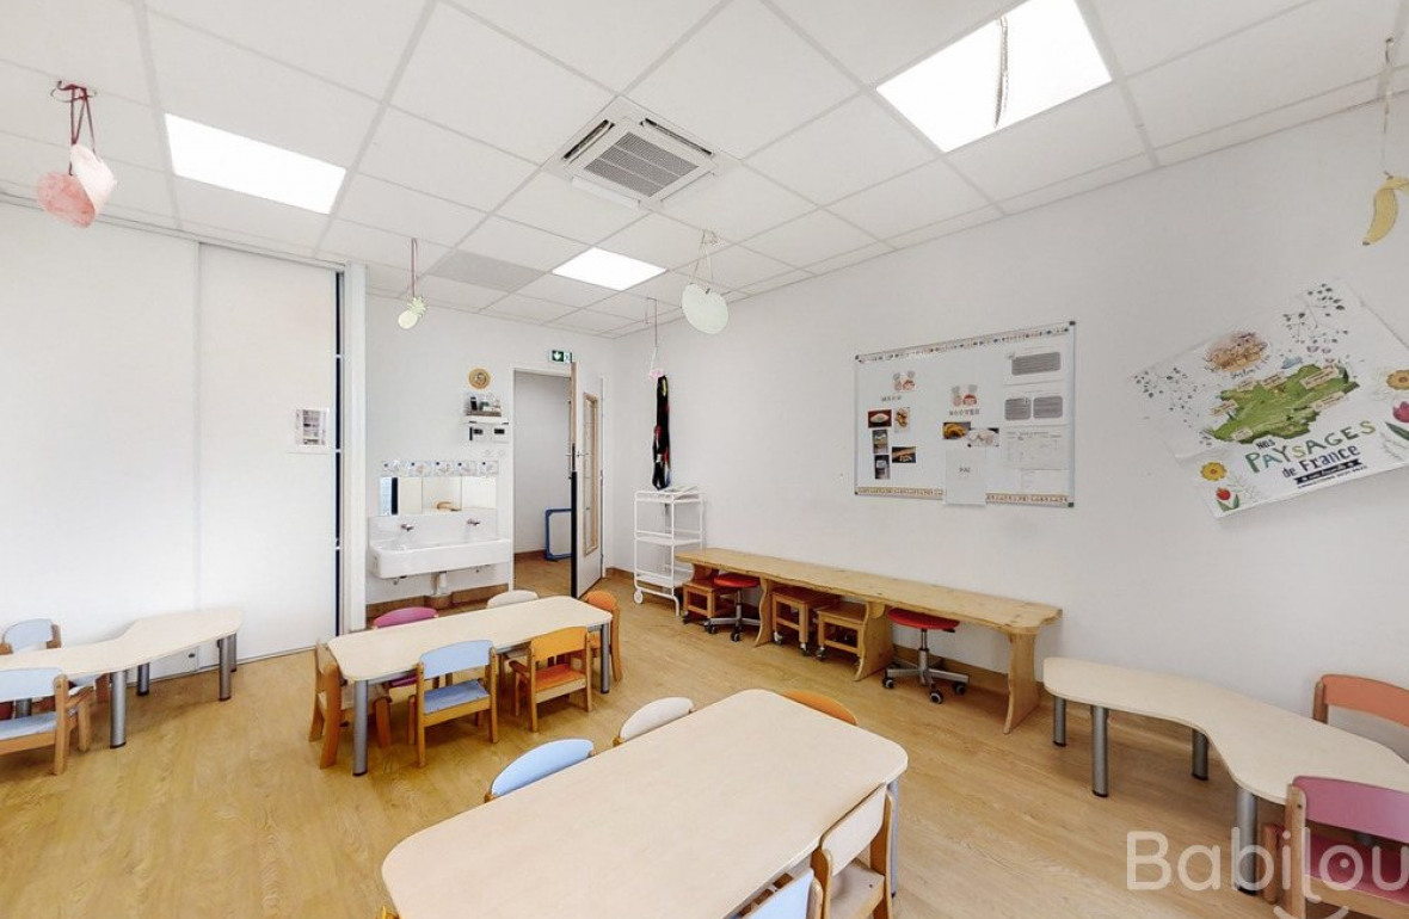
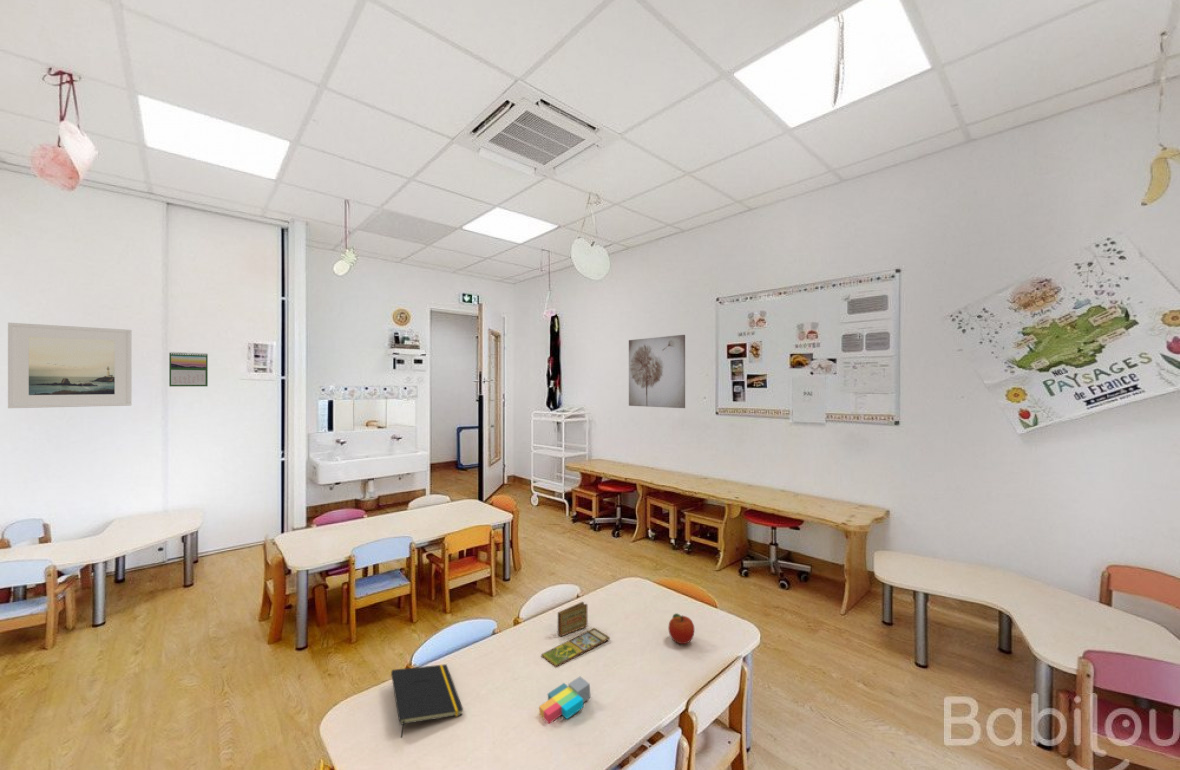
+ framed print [7,322,132,409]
+ notepad [390,663,464,739]
+ board game [540,601,611,668]
+ calendar [168,351,209,387]
+ toy blocks [538,676,592,724]
+ wall art [628,334,686,409]
+ fruit [667,612,695,645]
